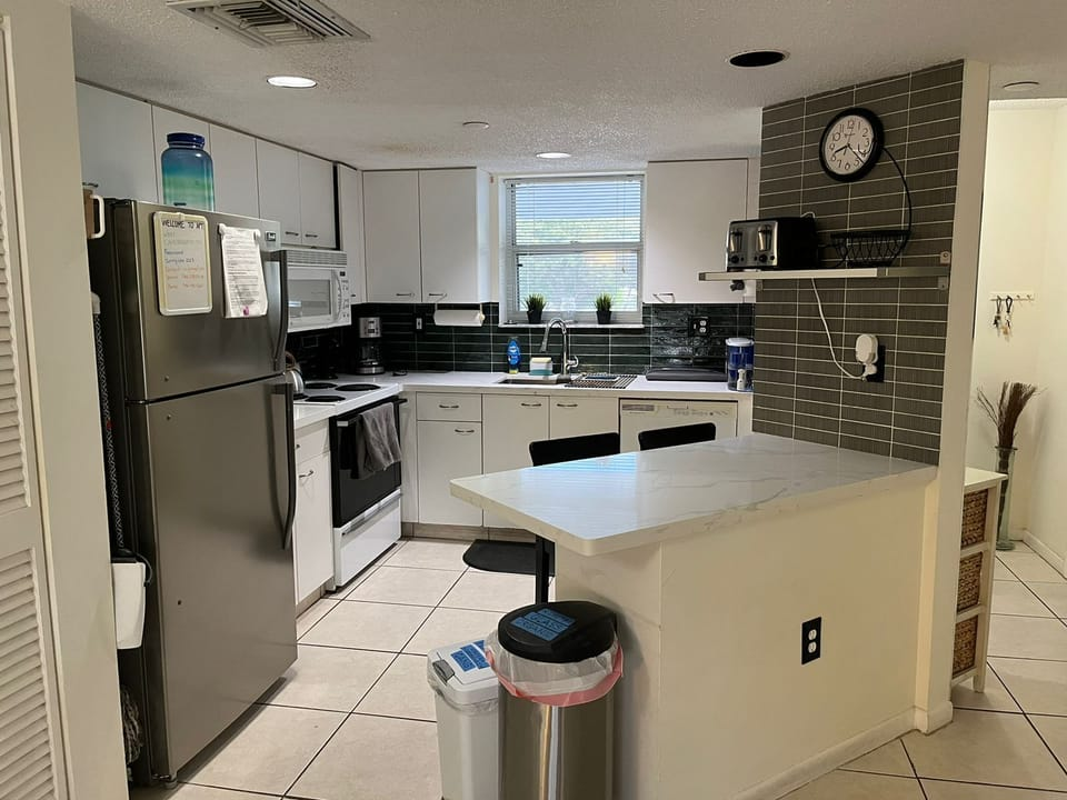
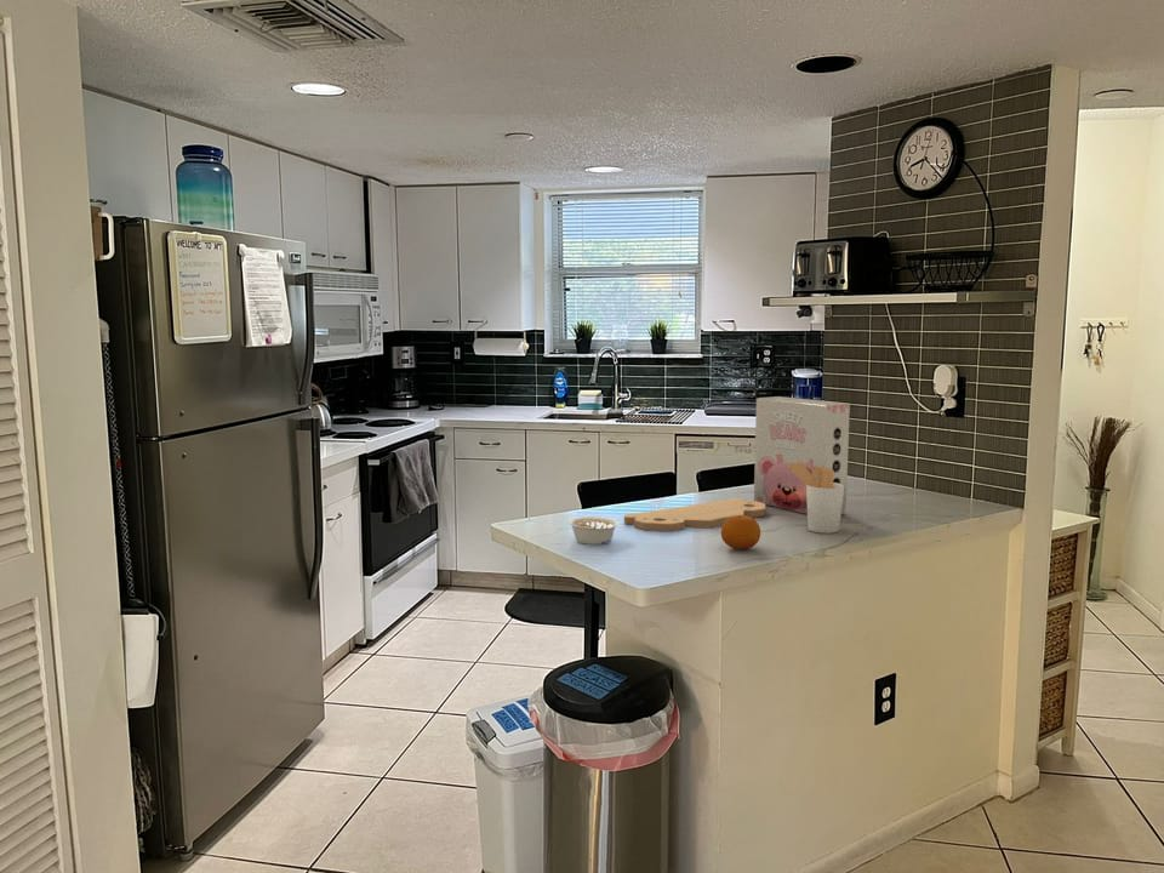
+ cereal box [753,395,851,515]
+ utensil holder [787,462,844,535]
+ cutting board [623,497,766,532]
+ fruit [720,515,761,550]
+ legume [567,515,620,546]
